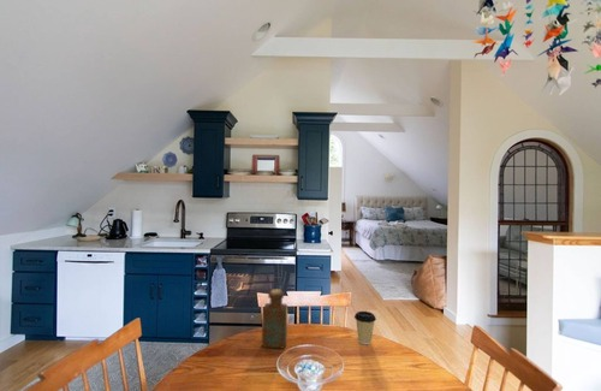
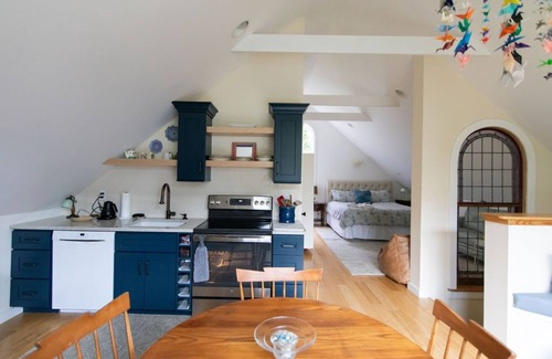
- coffee cup [353,310,377,345]
- bottle [261,288,288,349]
